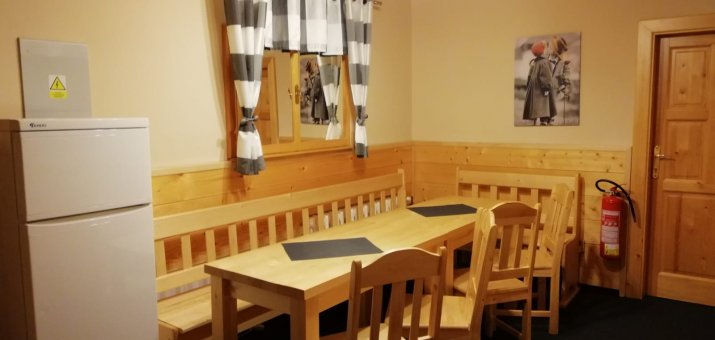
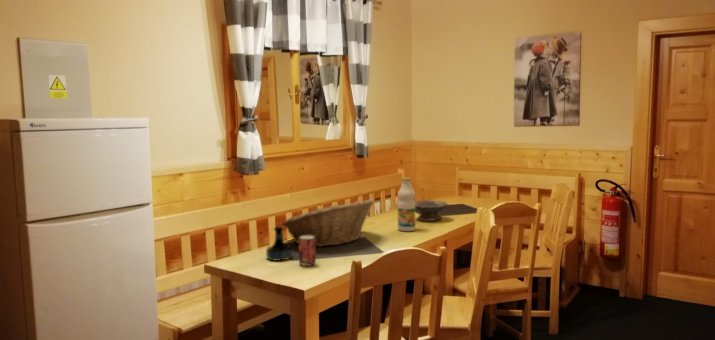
+ fruit basket [280,198,376,248]
+ bottle [397,177,416,232]
+ bowl [415,199,449,222]
+ beverage can [298,236,317,267]
+ tequila bottle [265,225,293,262]
